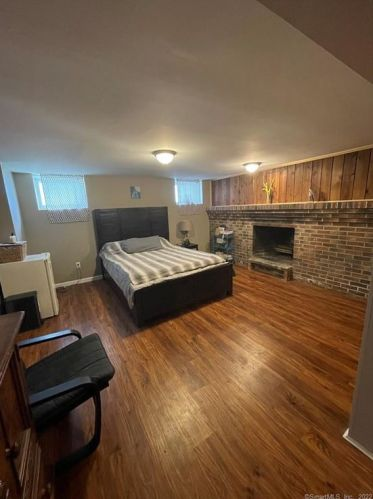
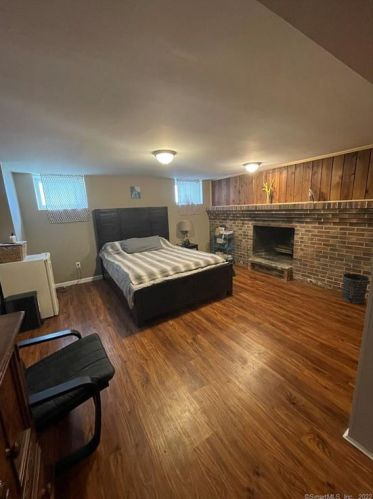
+ wastebasket [341,273,370,305]
